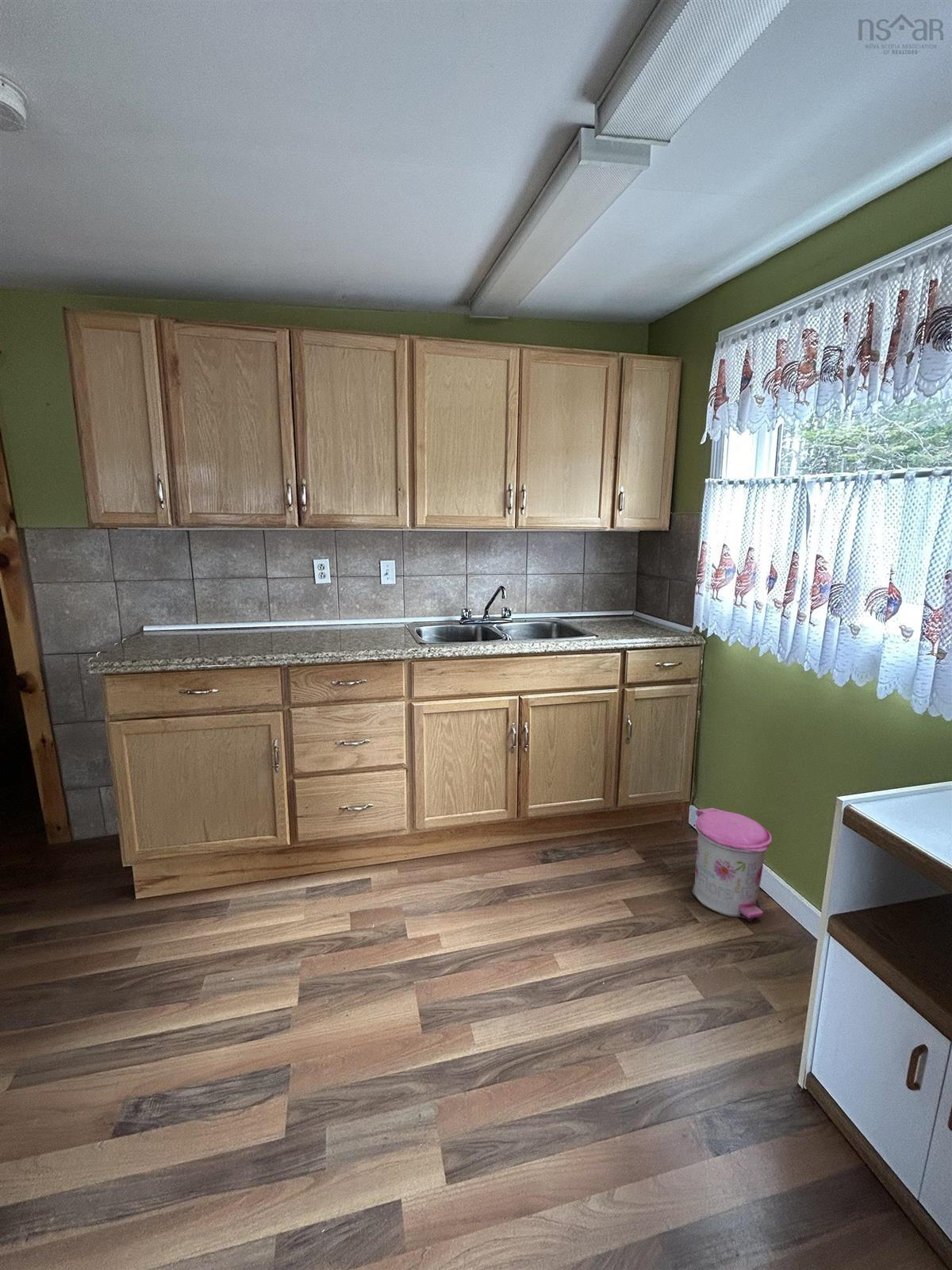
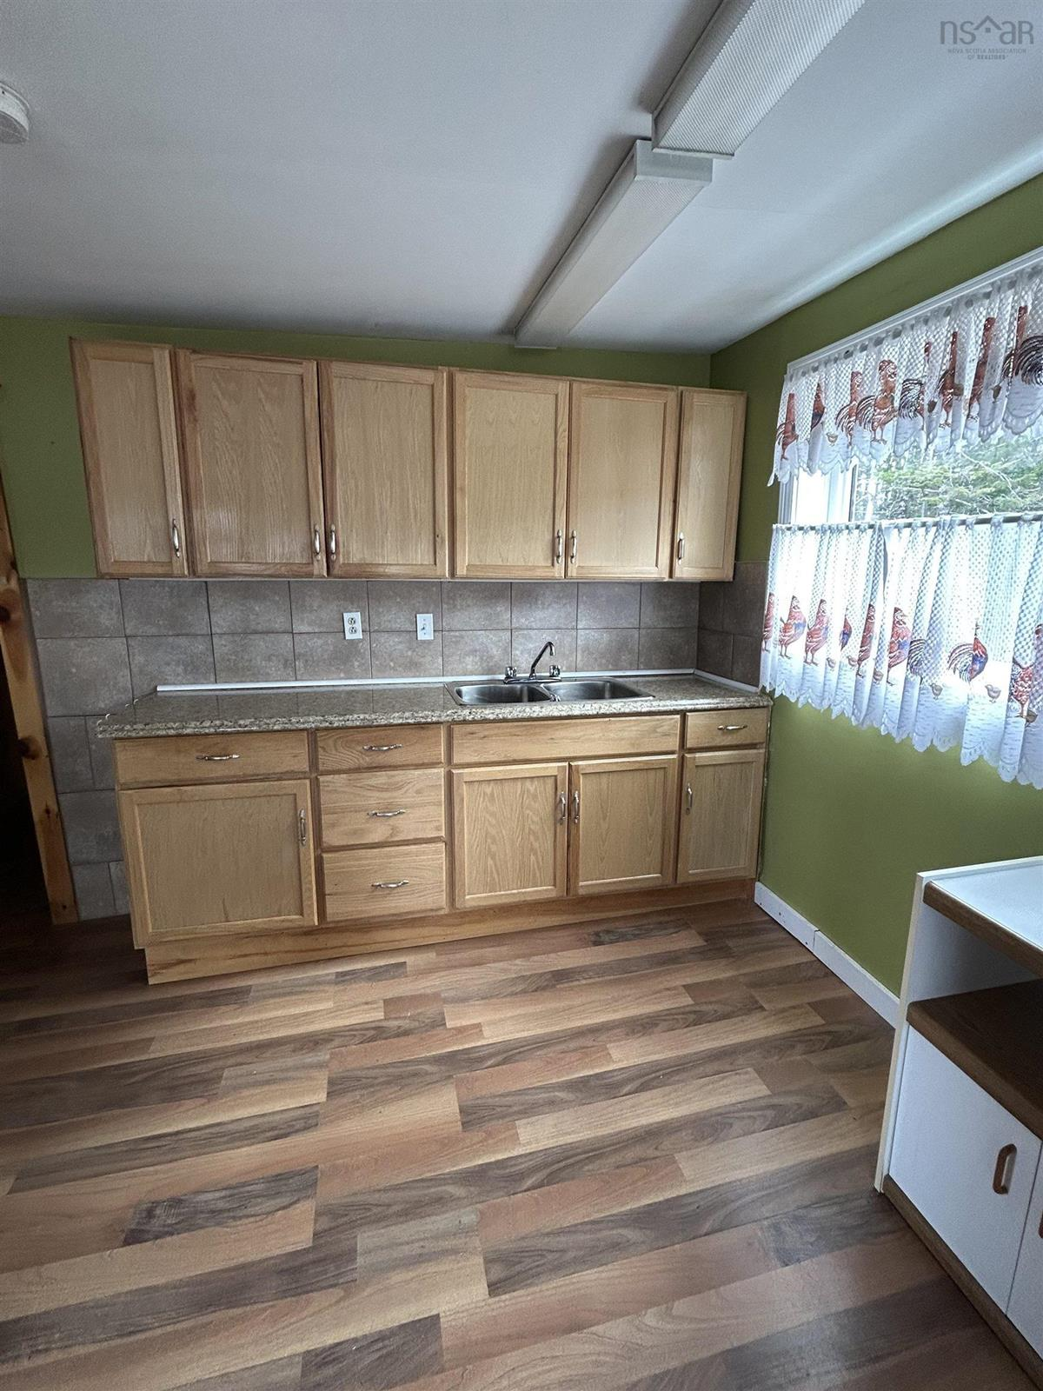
- trash can [692,807,773,922]
